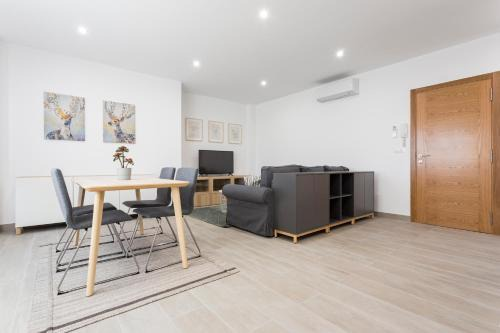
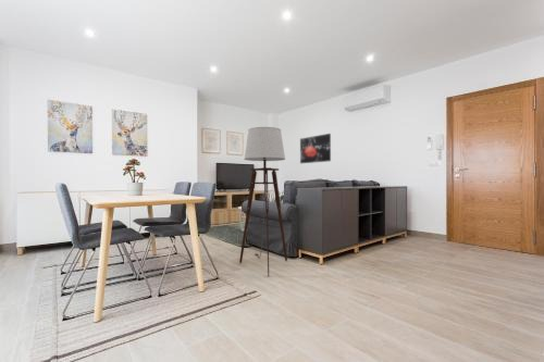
+ floor lamp [238,126,288,277]
+ wall art [299,133,332,164]
